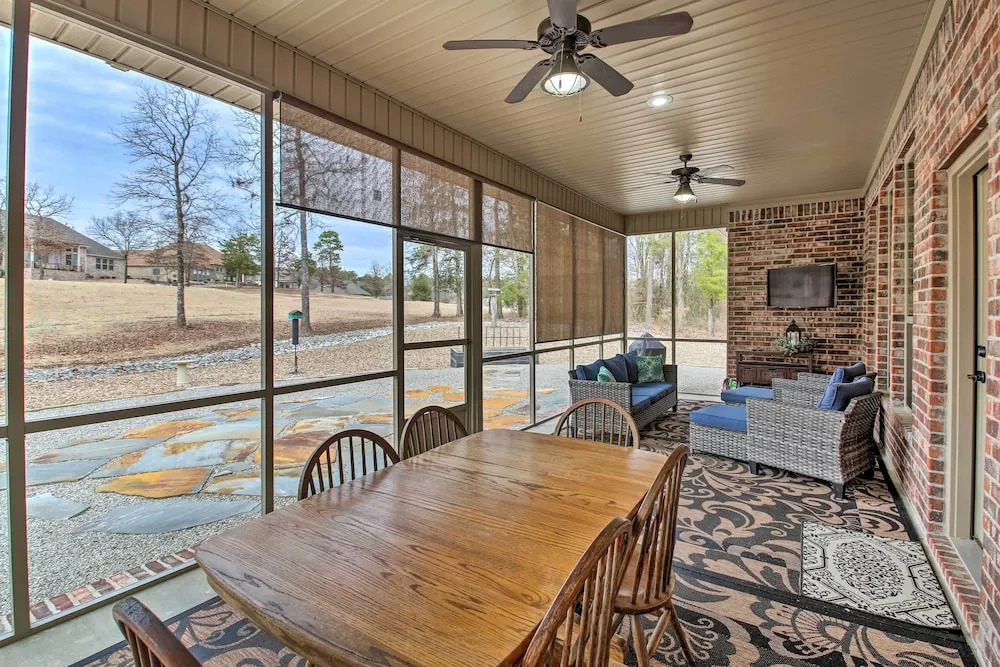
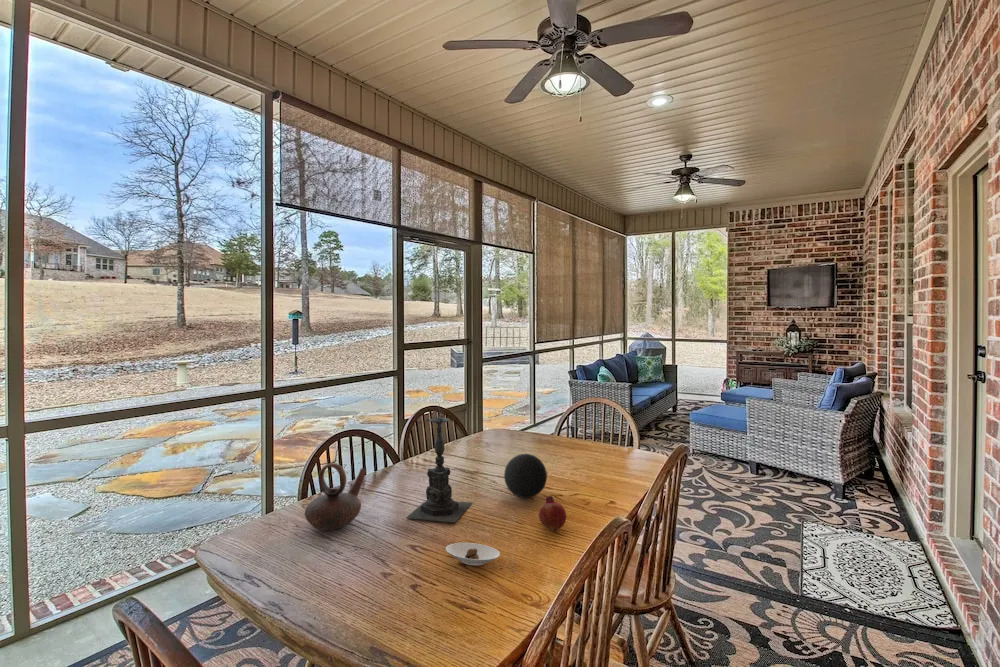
+ teapot [304,462,367,531]
+ saucer [445,542,501,566]
+ fruit [538,495,567,532]
+ candle holder [405,405,473,523]
+ decorative ball [503,453,548,499]
